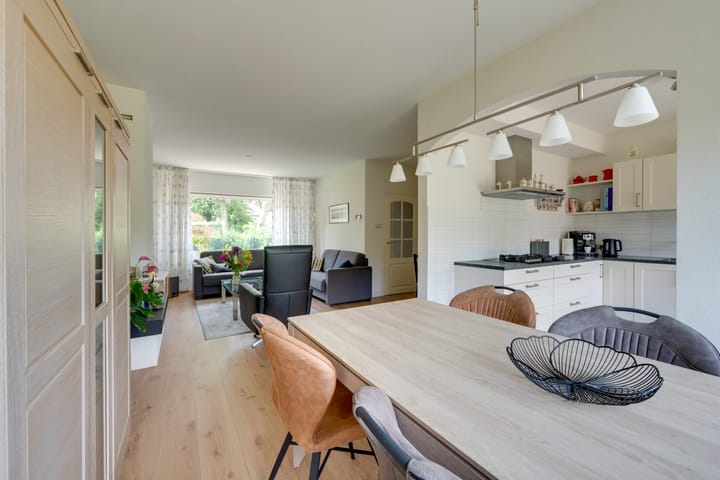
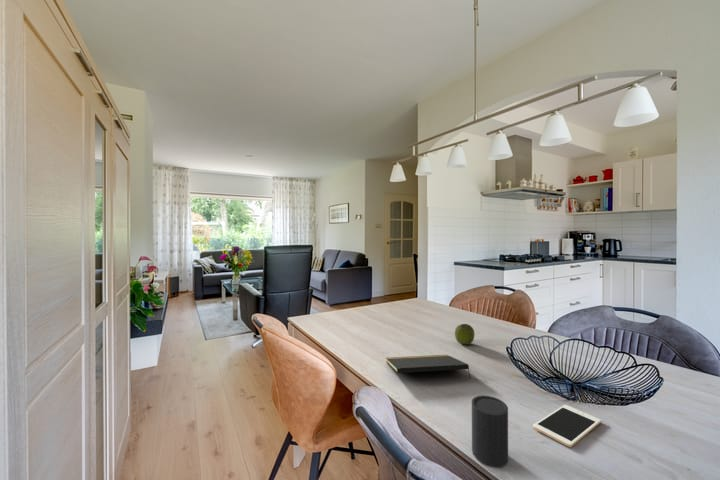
+ cell phone [532,404,602,448]
+ notepad [385,354,471,379]
+ cup [471,394,509,468]
+ apple [454,323,475,346]
